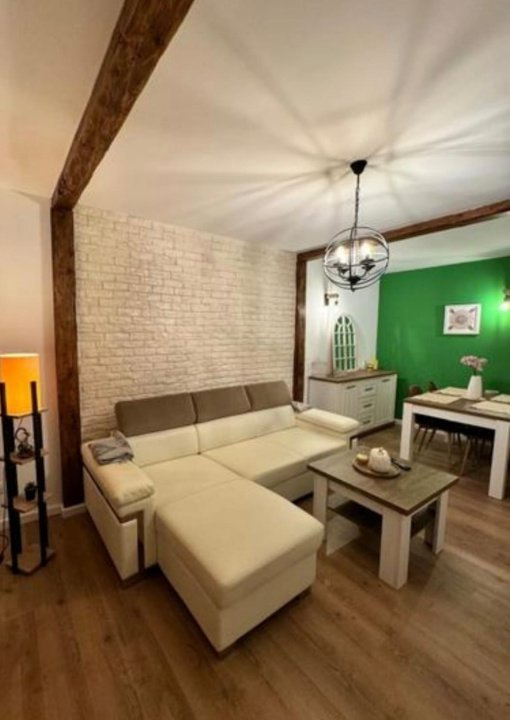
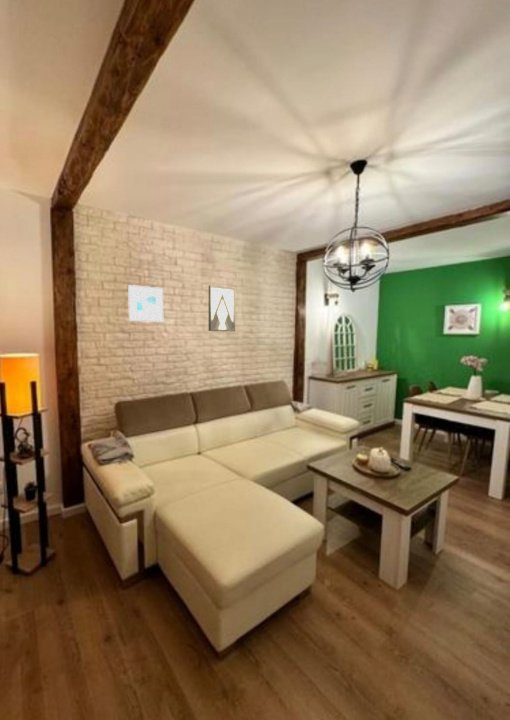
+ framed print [127,284,164,323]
+ wall art [208,284,236,332]
